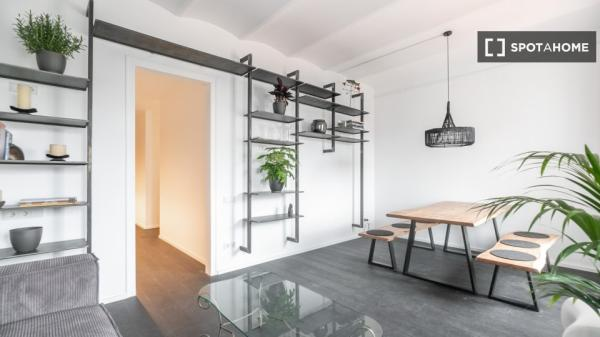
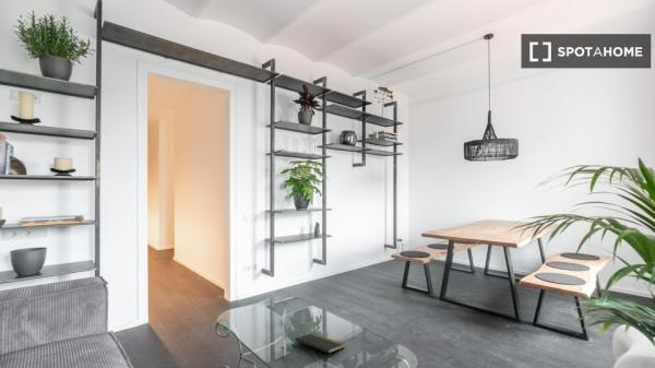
+ notepad [294,332,347,357]
